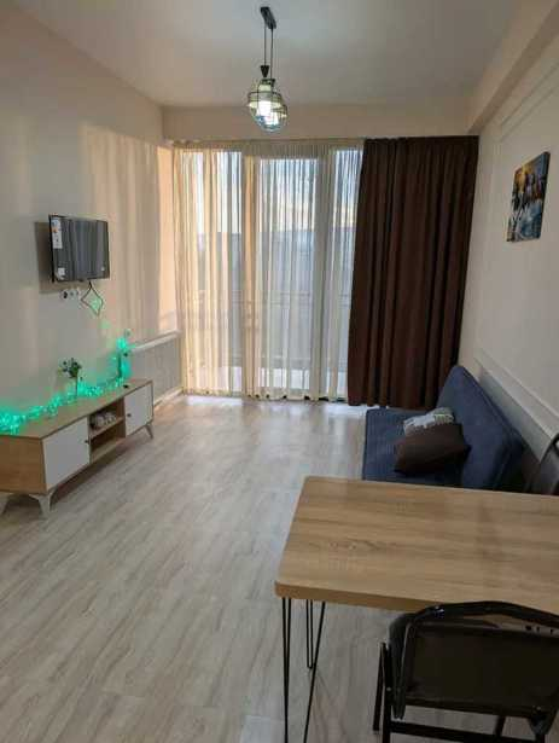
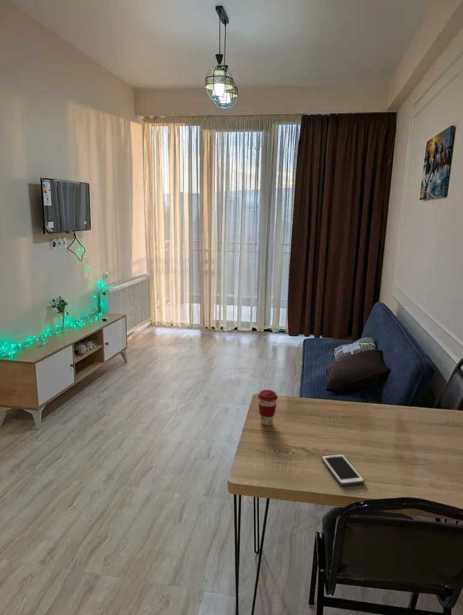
+ cell phone [320,453,365,487]
+ coffee cup [257,389,279,426]
